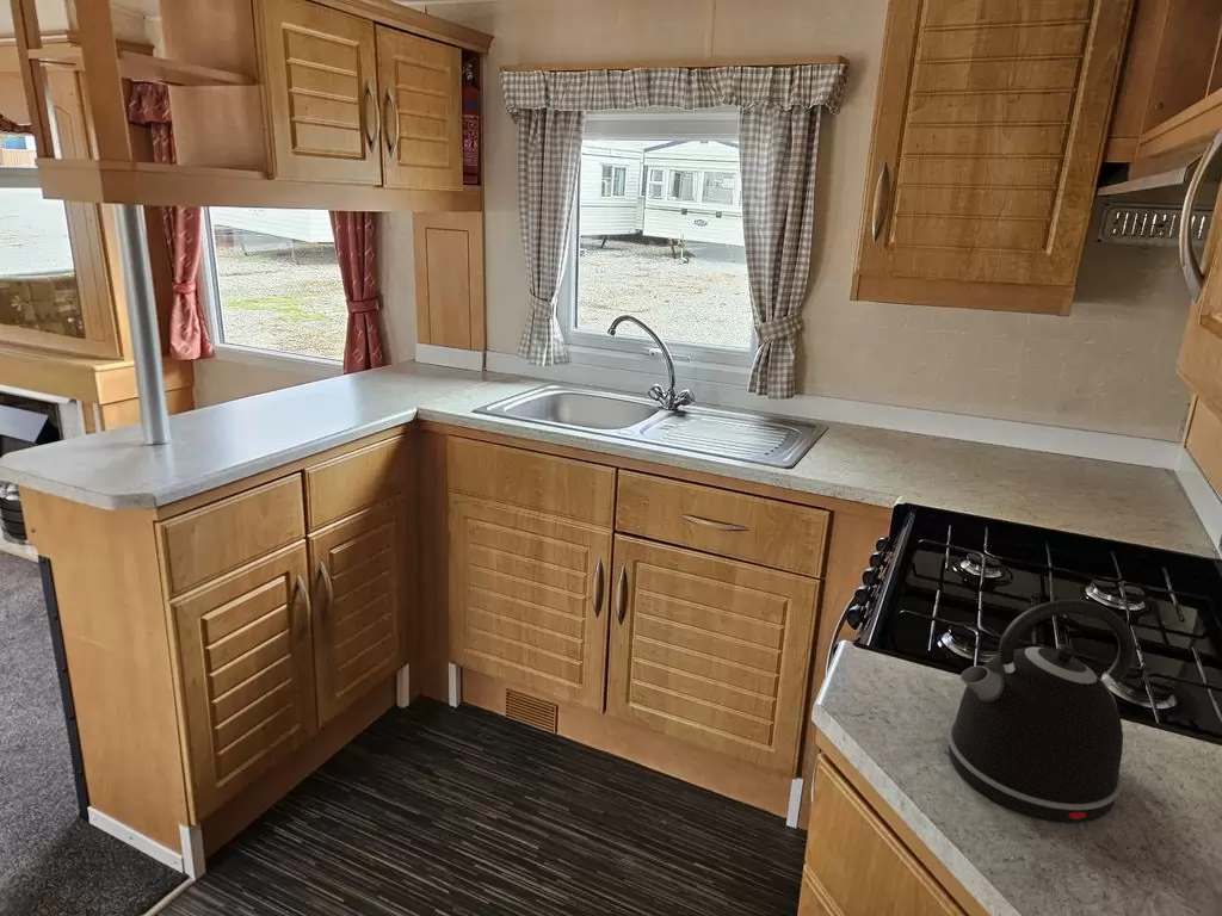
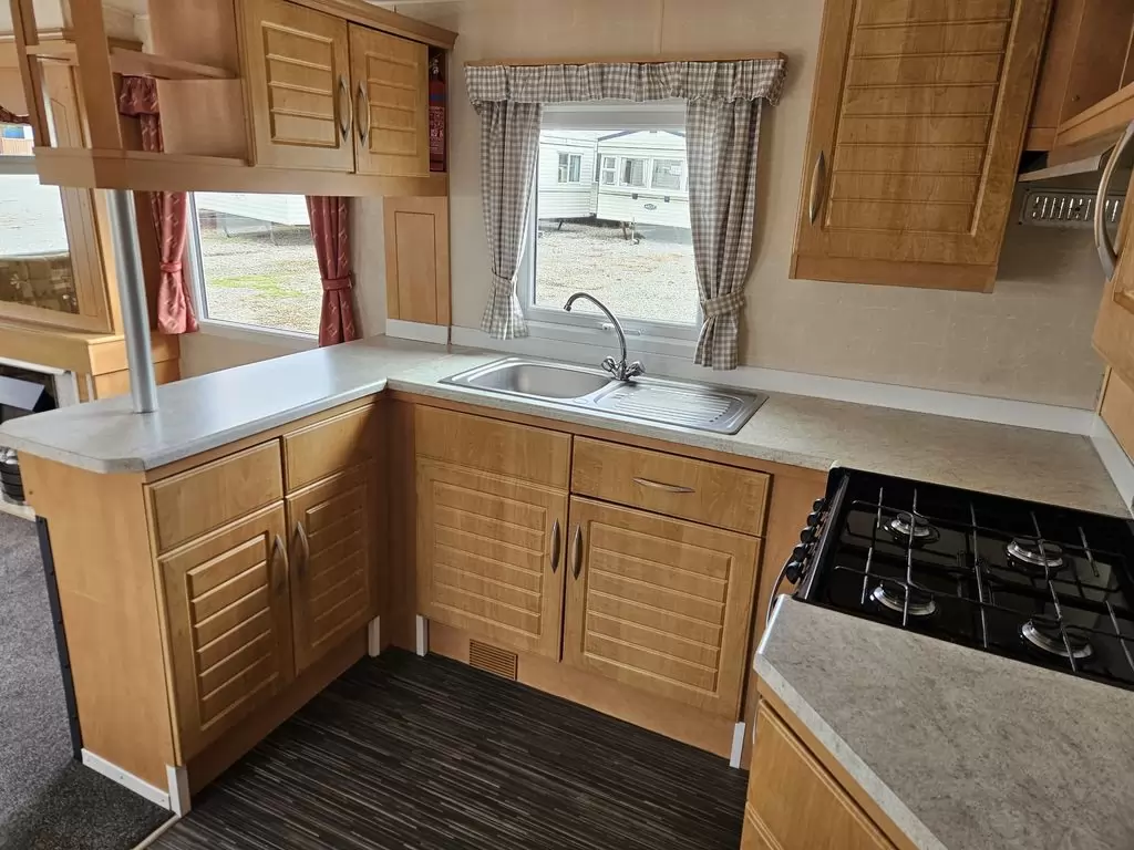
- kettle [948,599,1136,823]
